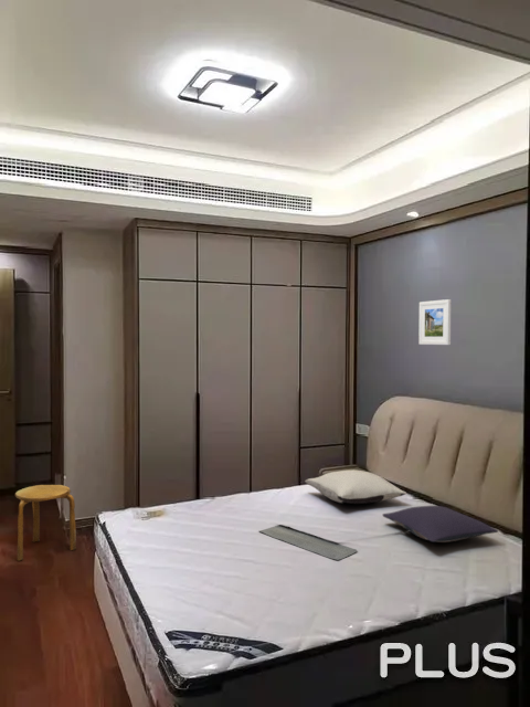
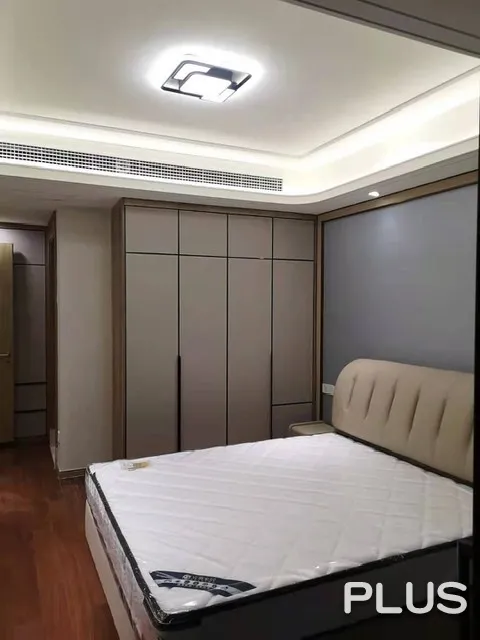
- stool [14,484,77,562]
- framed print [417,298,453,346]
- bath mat [258,524,358,561]
- pillow [382,505,499,544]
- pillow [304,468,409,505]
